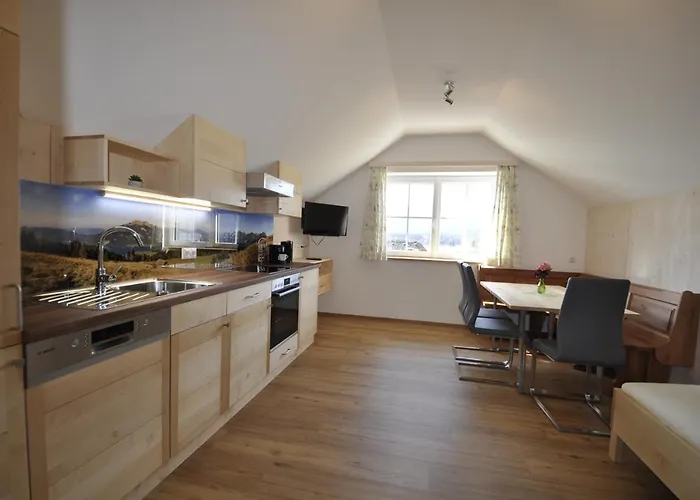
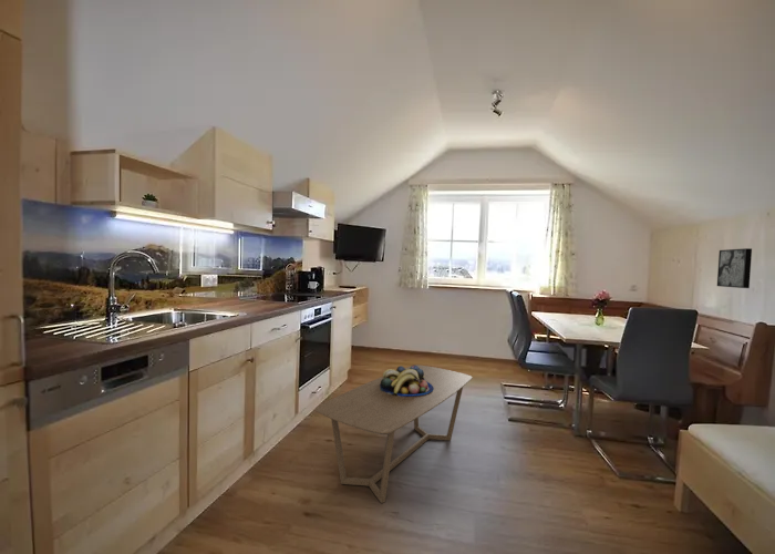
+ wall art [716,247,753,289]
+ coffee table [314,363,473,504]
+ fruit bowl [380,365,434,397]
